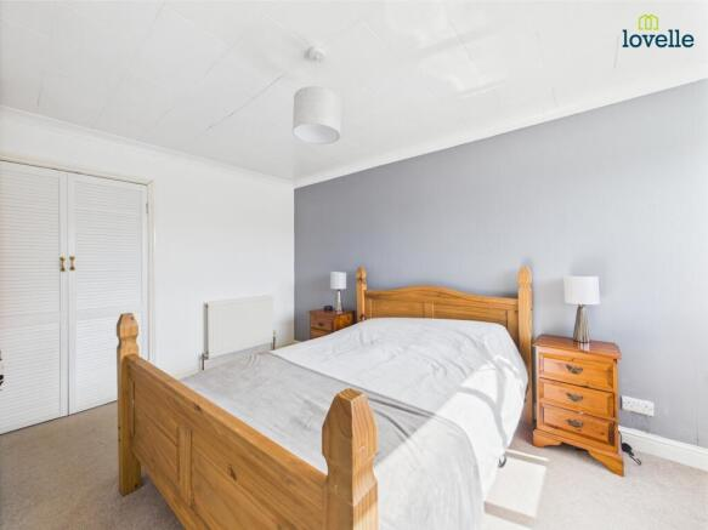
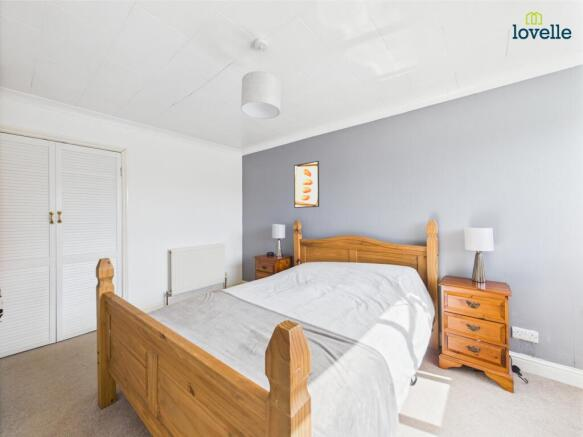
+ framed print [293,160,320,209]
